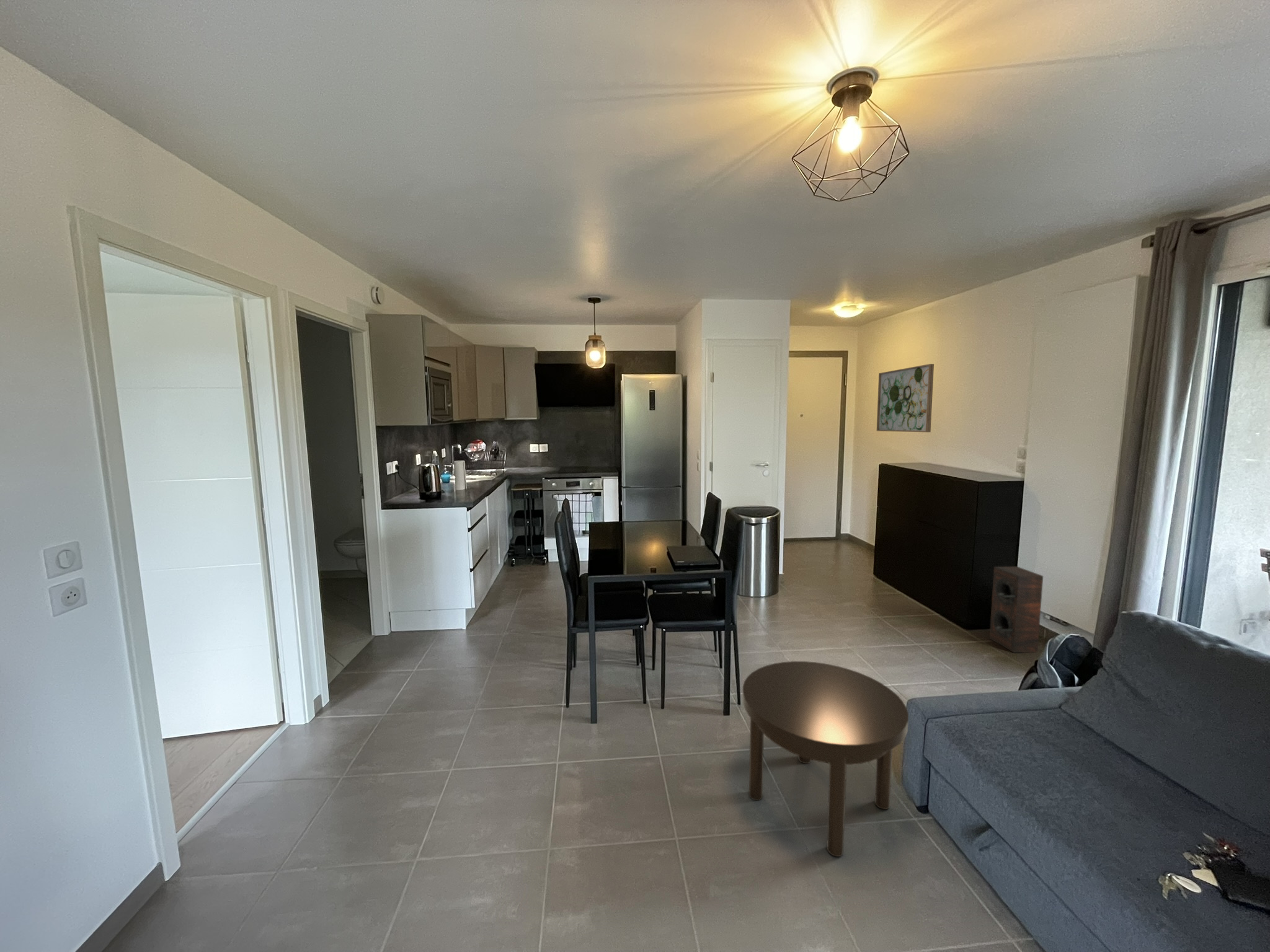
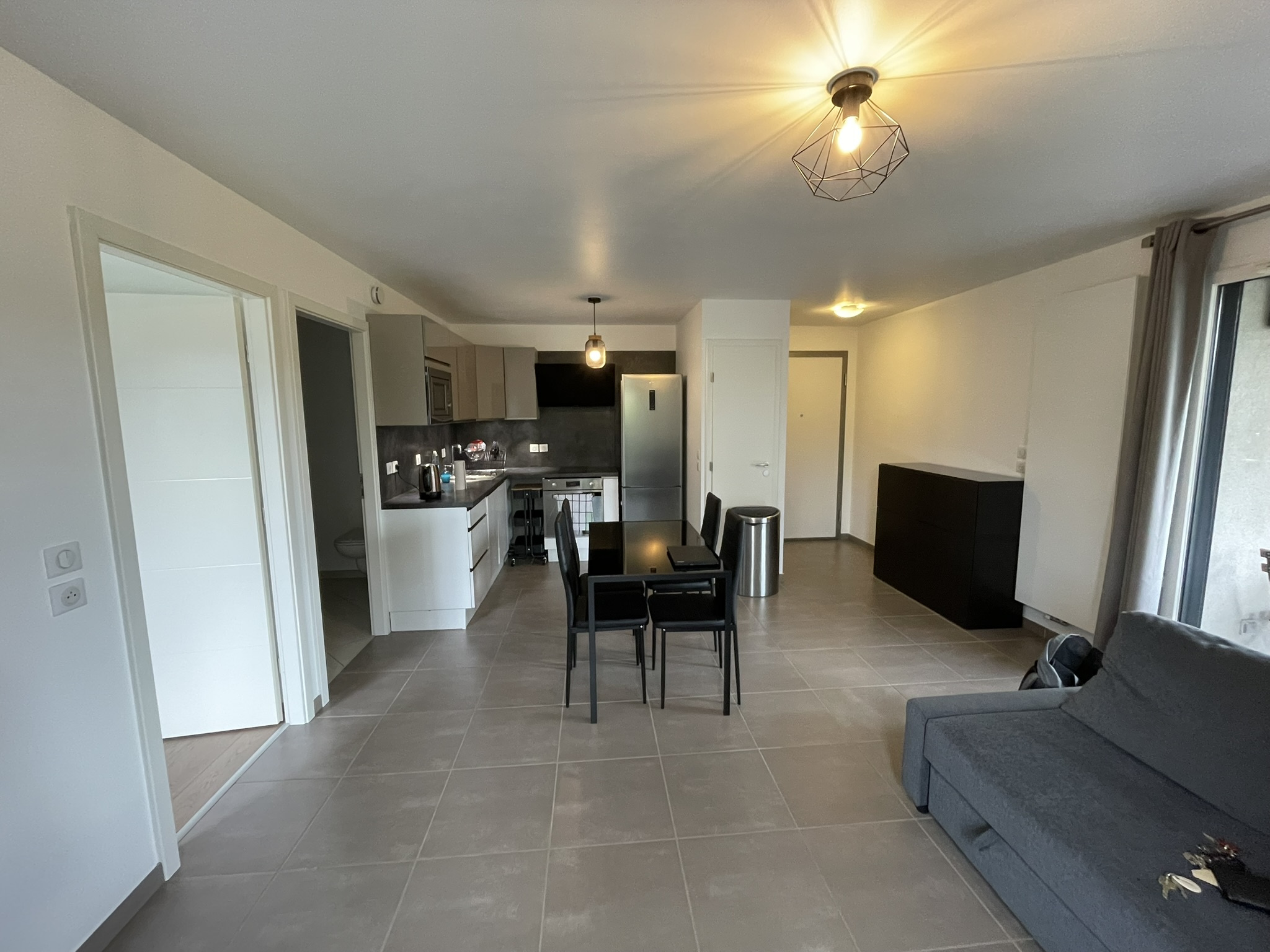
- speaker [988,566,1044,653]
- wall art [876,363,935,433]
- side table [742,661,909,857]
